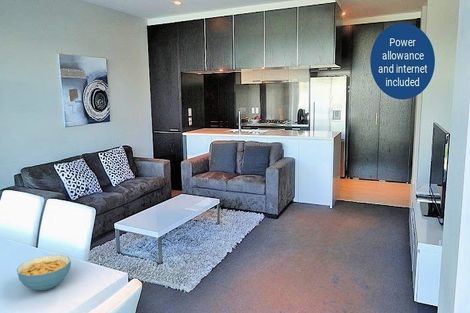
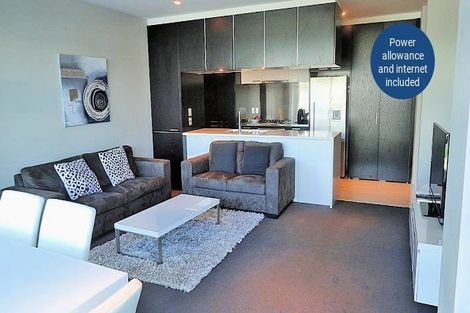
- cereal bowl [16,254,72,291]
